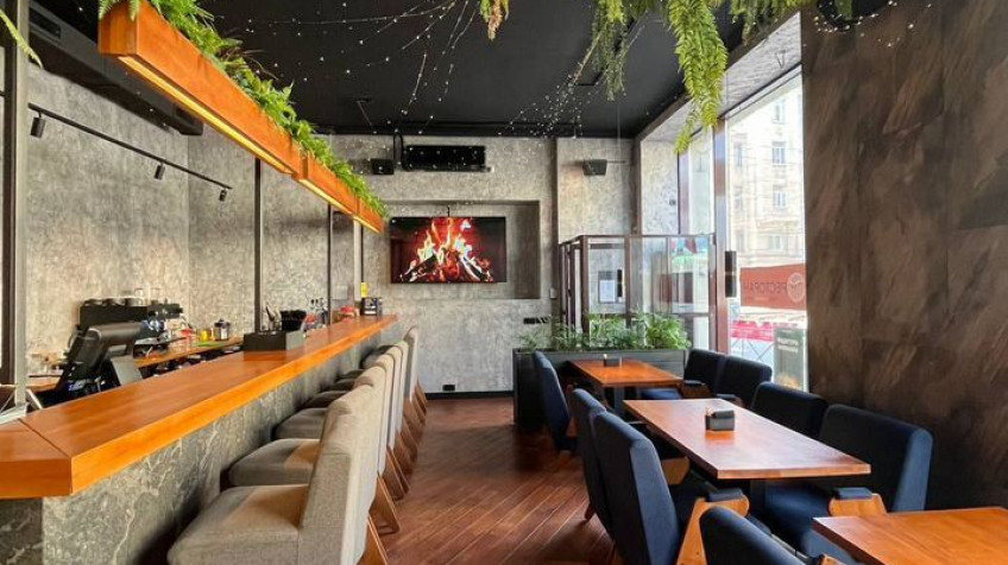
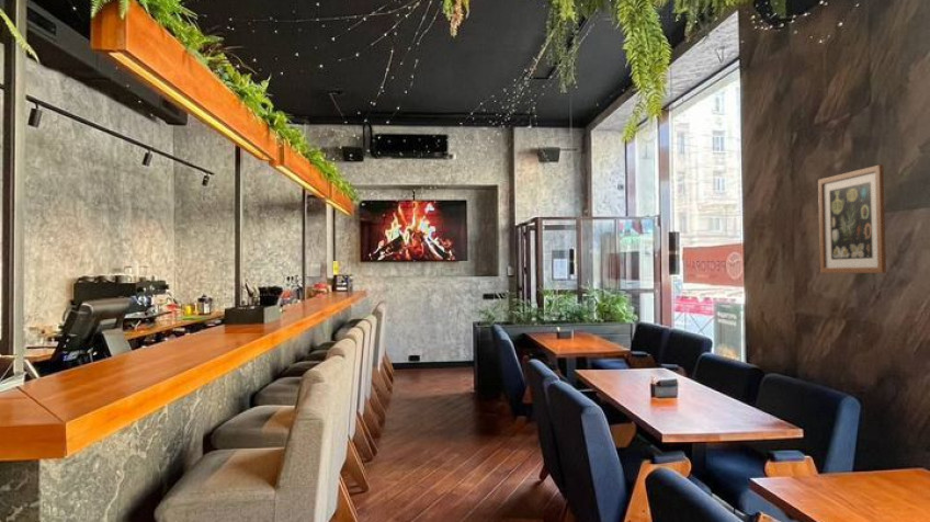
+ wall art [817,163,887,274]
